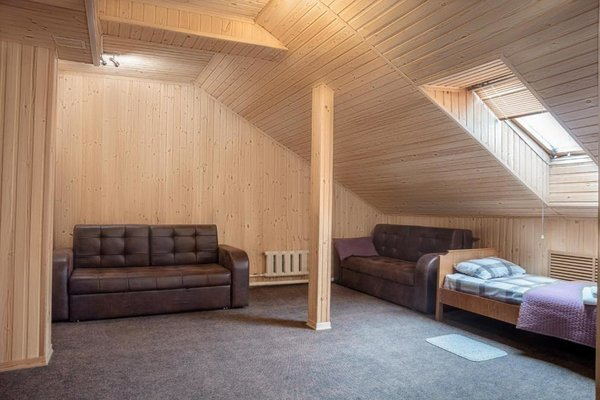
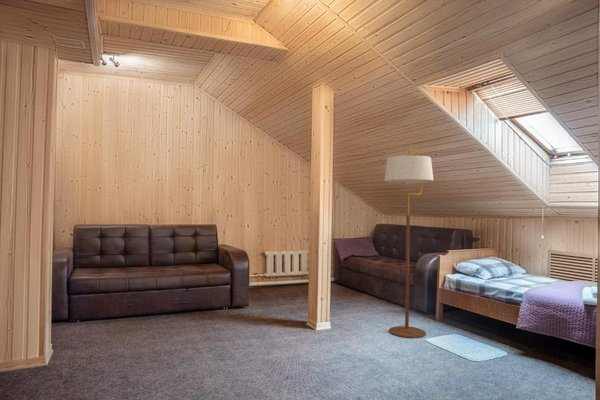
+ floor lamp [383,148,434,339]
